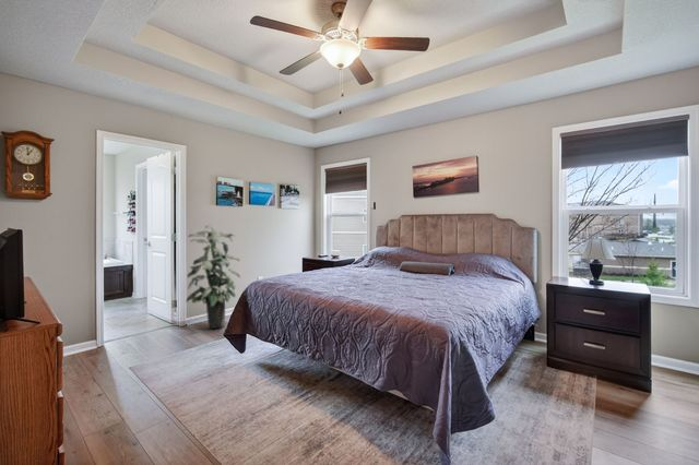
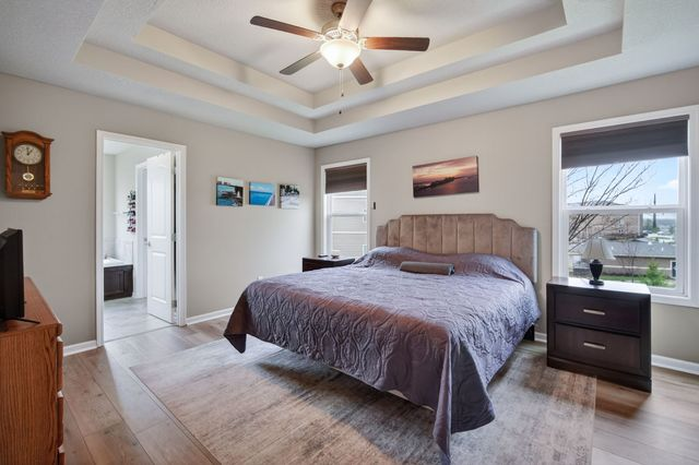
- indoor plant [186,225,241,330]
